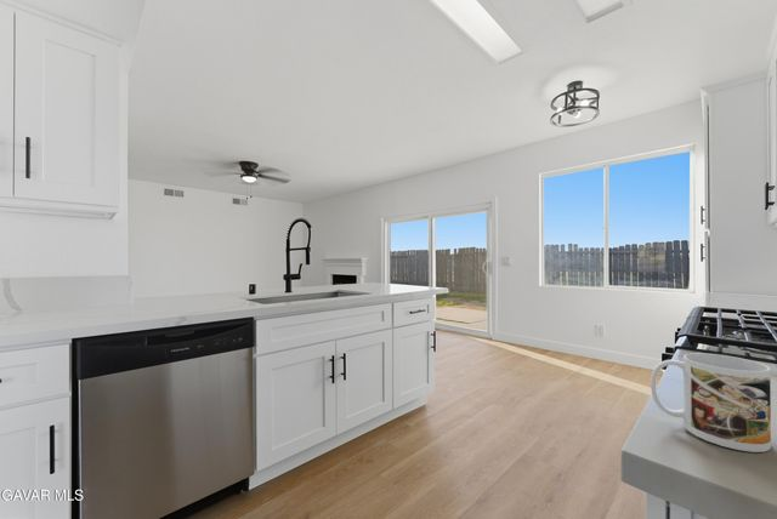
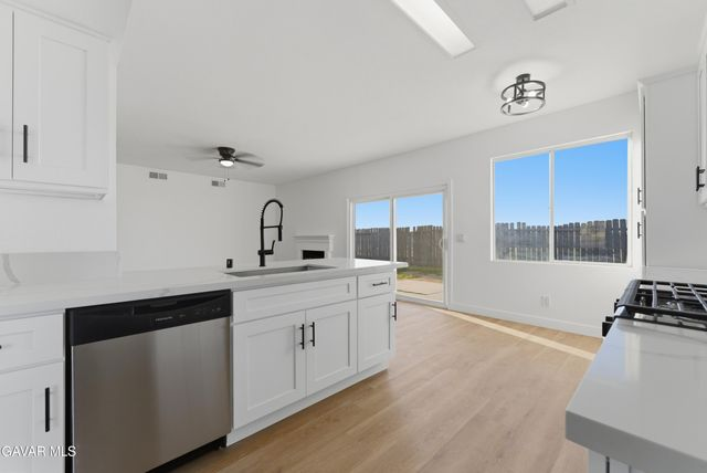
- mug [650,352,772,454]
